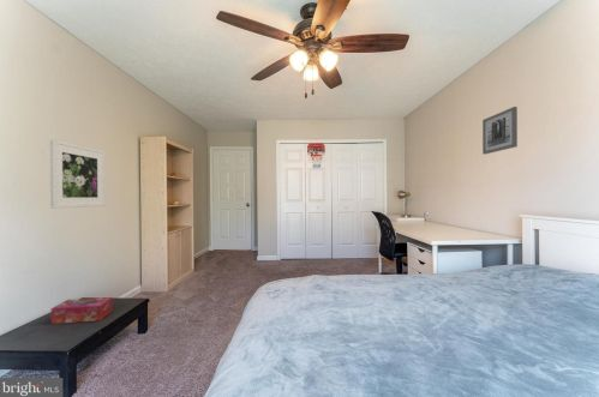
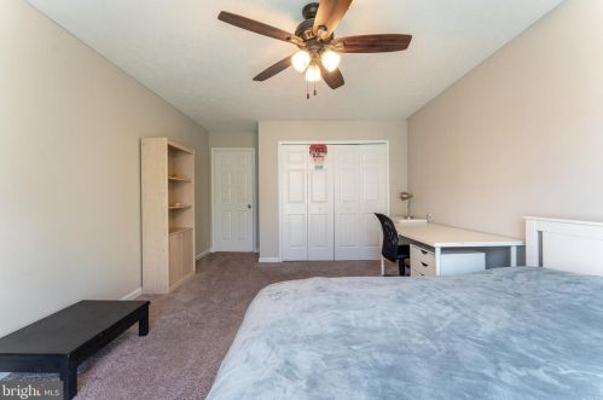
- tissue box [49,296,114,325]
- wall art [481,106,519,156]
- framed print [49,138,106,210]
